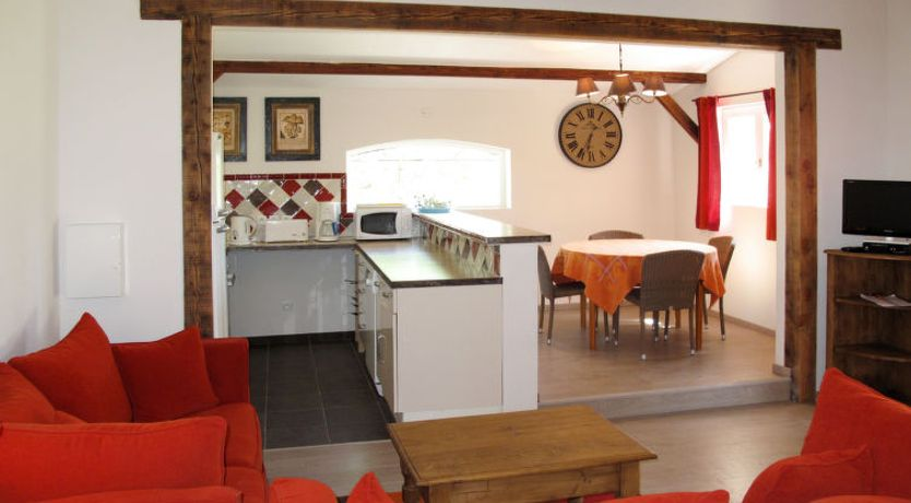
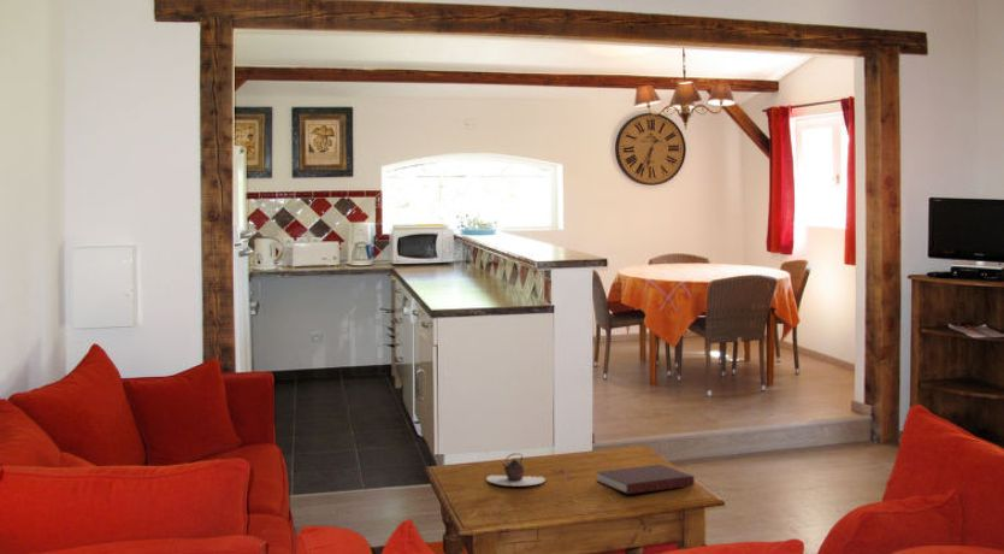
+ notebook [596,464,696,495]
+ teapot [485,452,547,487]
